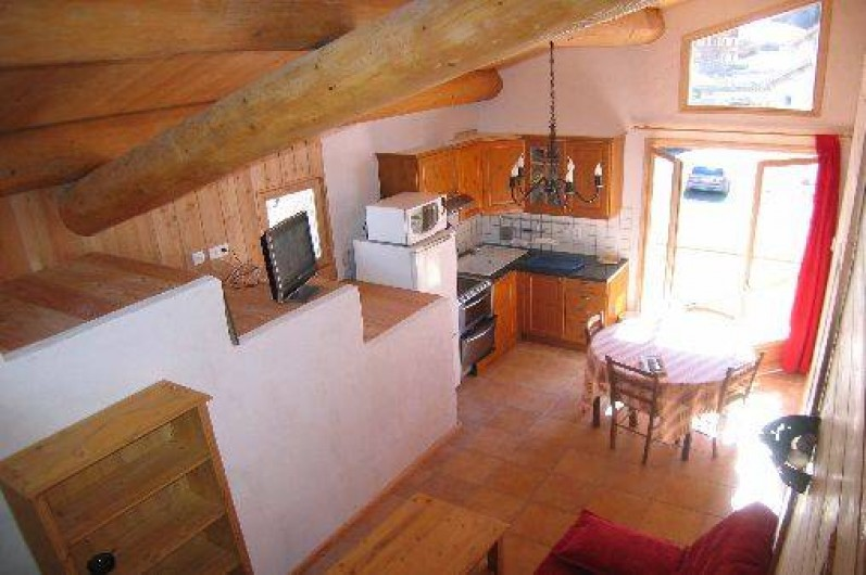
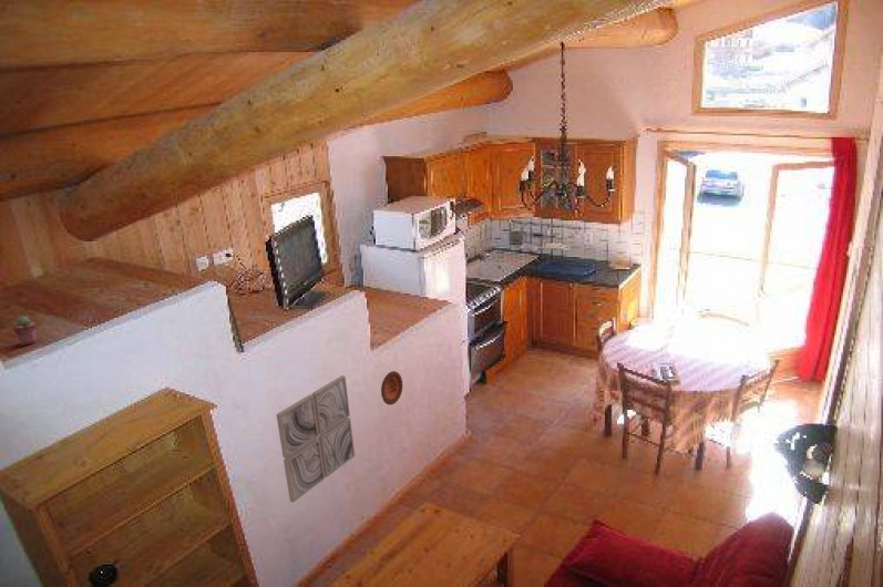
+ wall art [275,374,356,504]
+ potted succulent [11,316,39,347]
+ decorative plate [380,370,403,405]
